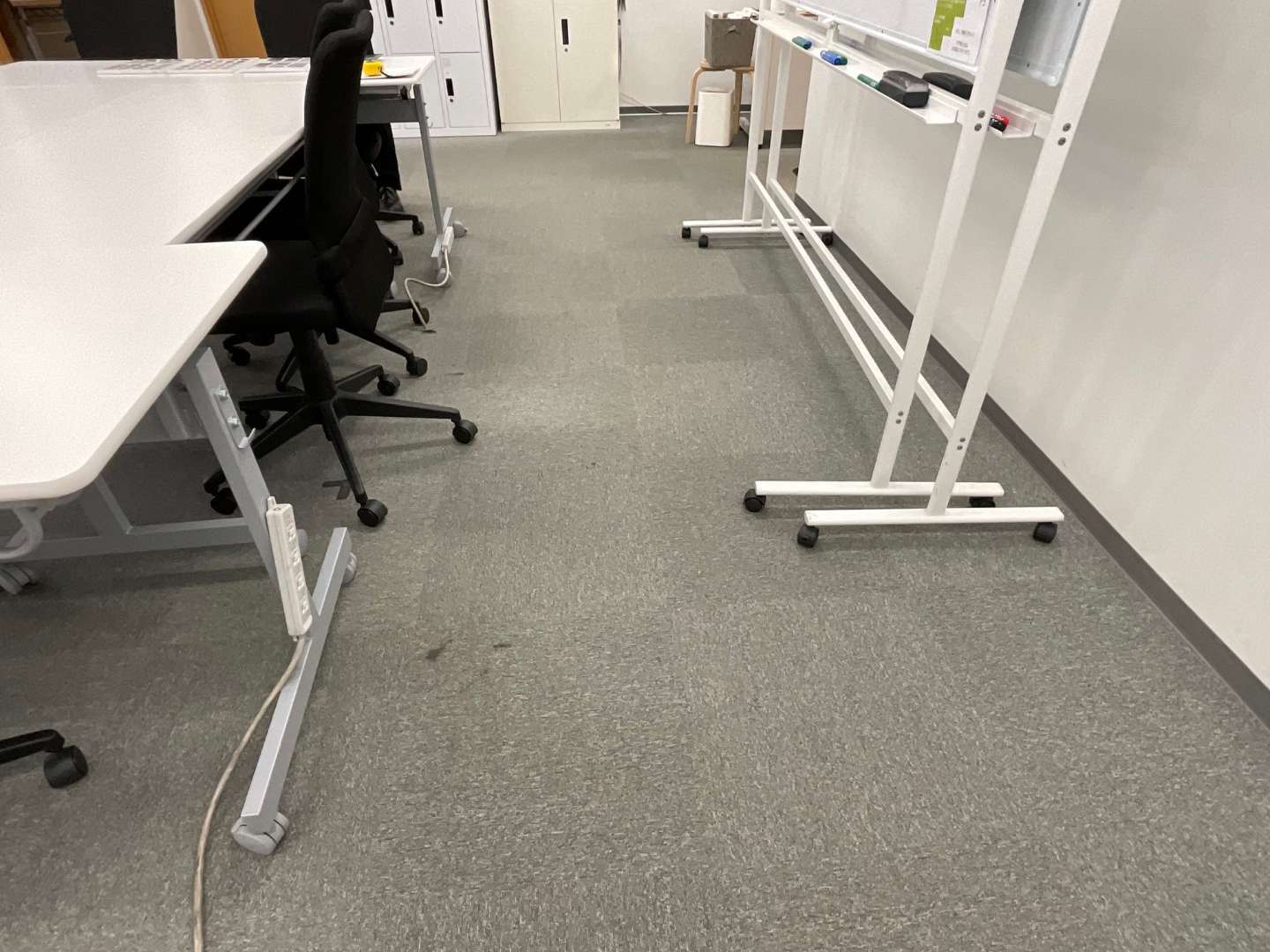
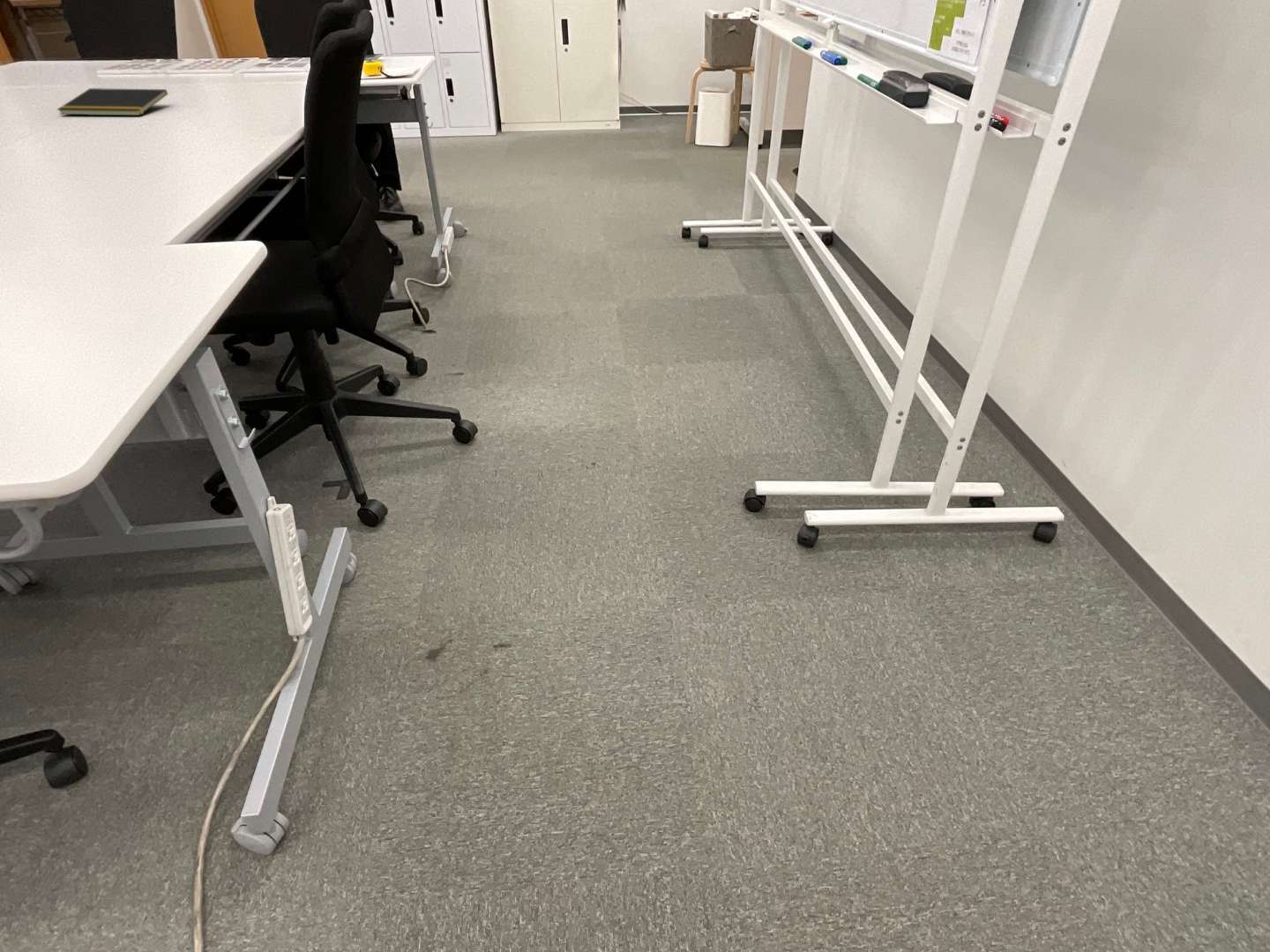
+ notepad [56,87,168,116]
